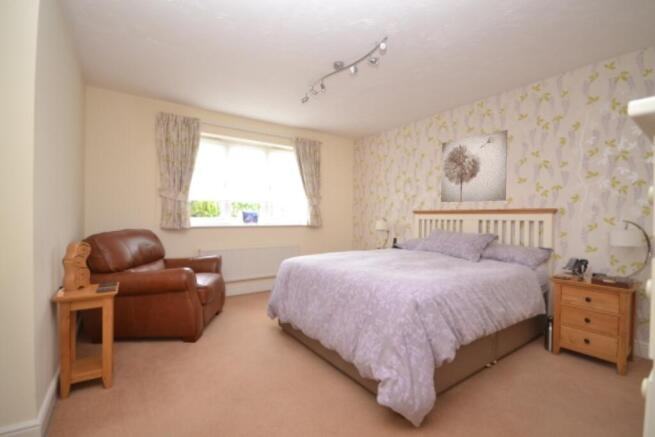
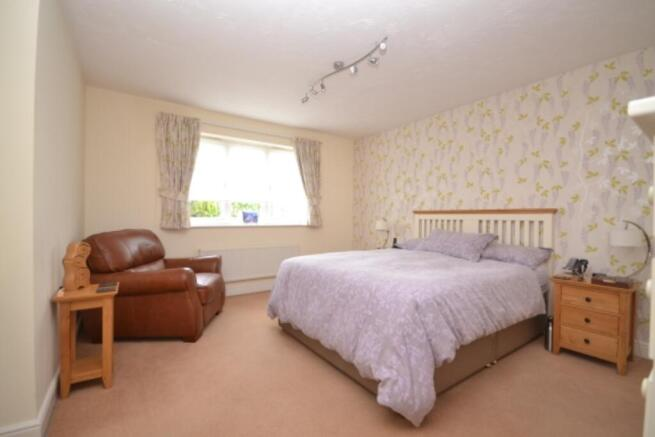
- wall art [440,129,509,203]
